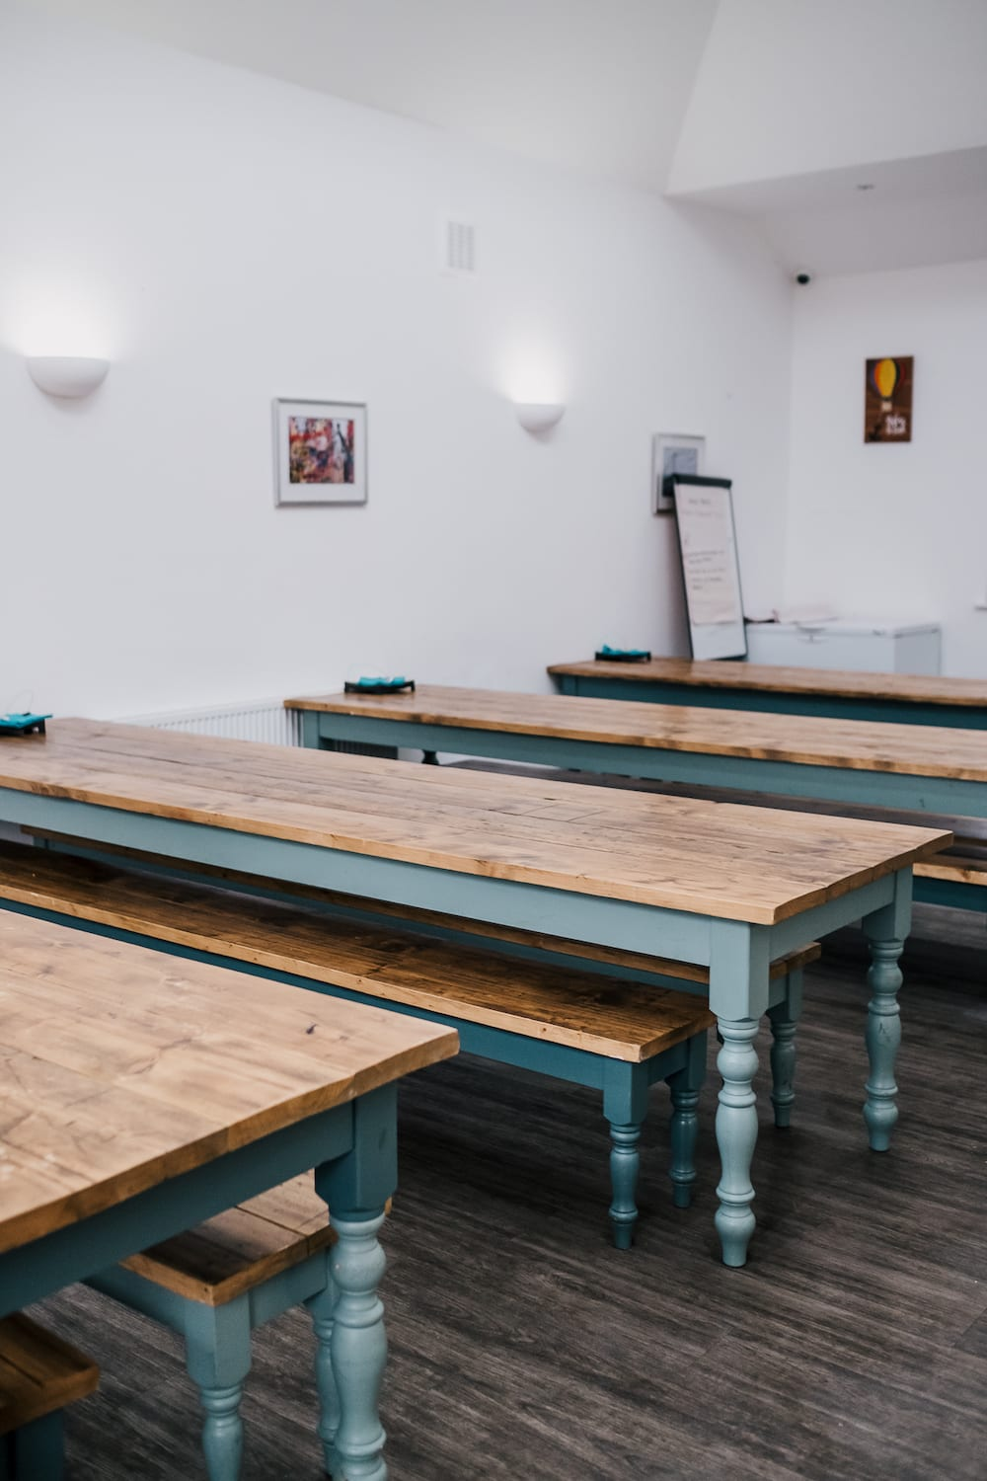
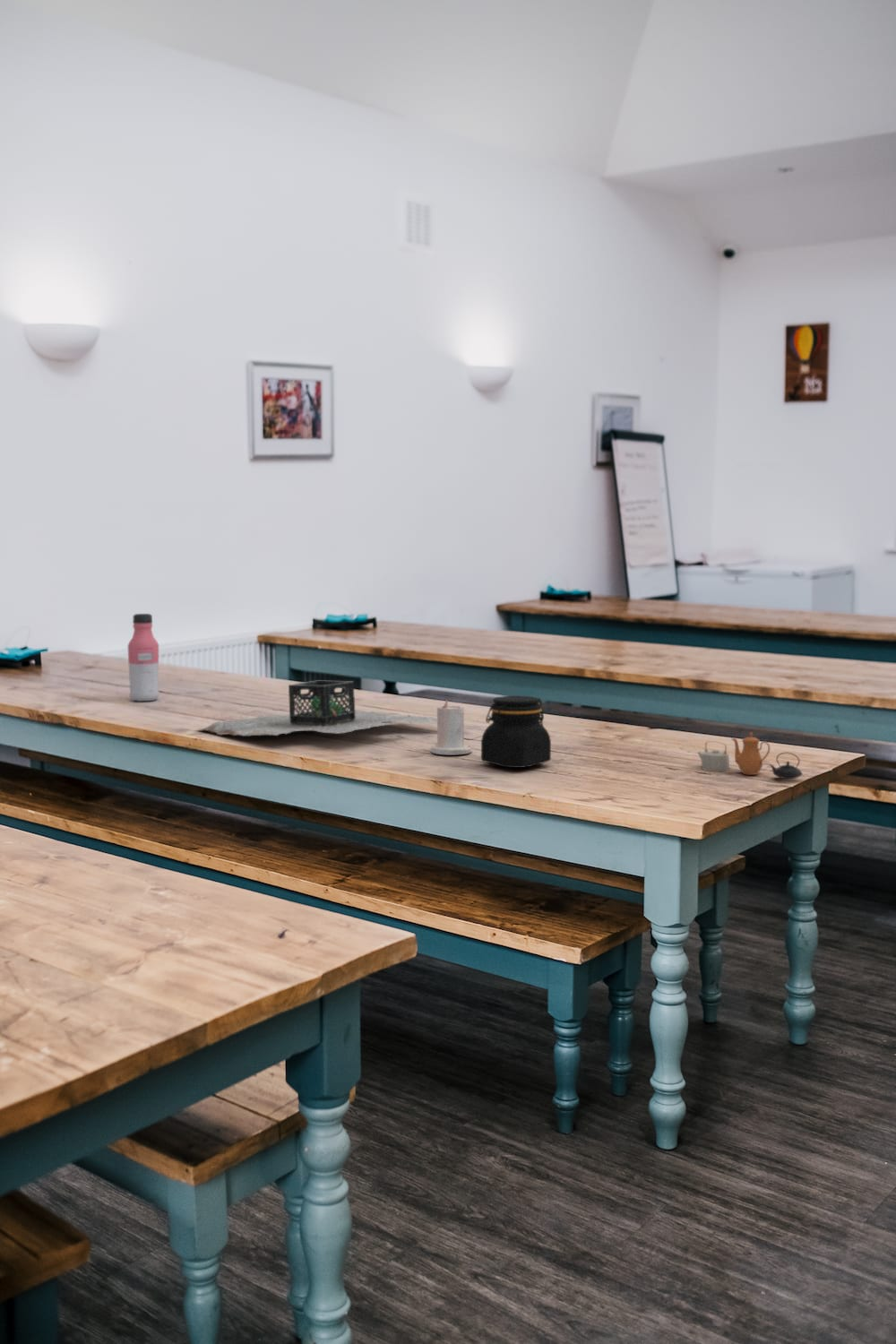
+ plant [199,680,437,737]
+ candle [430,700,472,755]
+ water bottle [127,613,160,702]
+ teapot [696,731,804,780]
+ jar [480,695,552,769]
